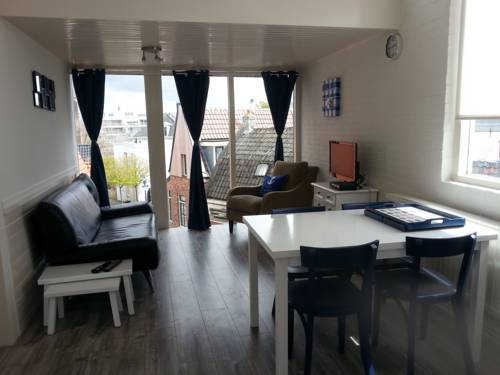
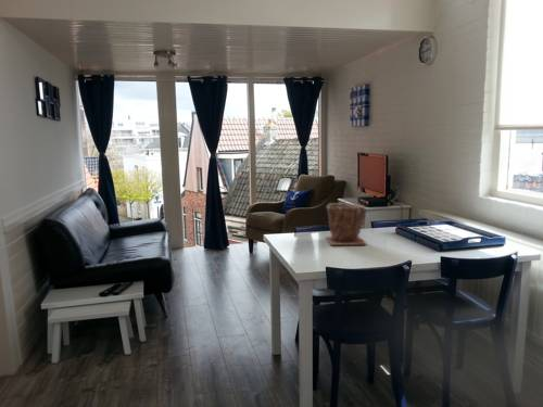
+ plant pot [325,201,368,246]
